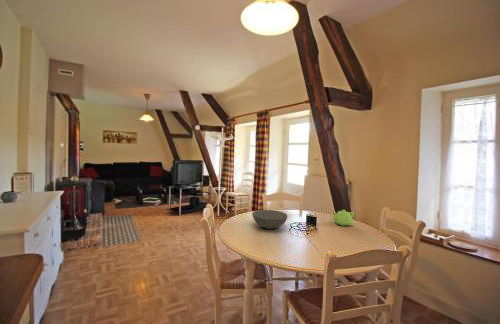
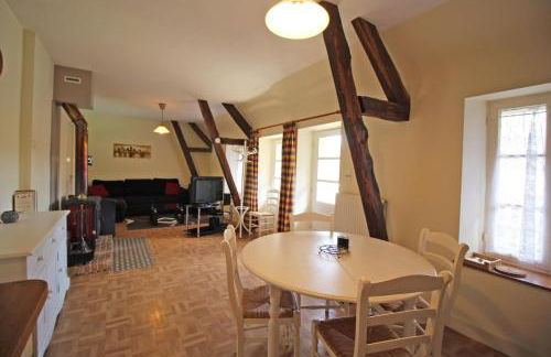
- bowl [251,209,289,230]
- teapot [332,209,355,227]
